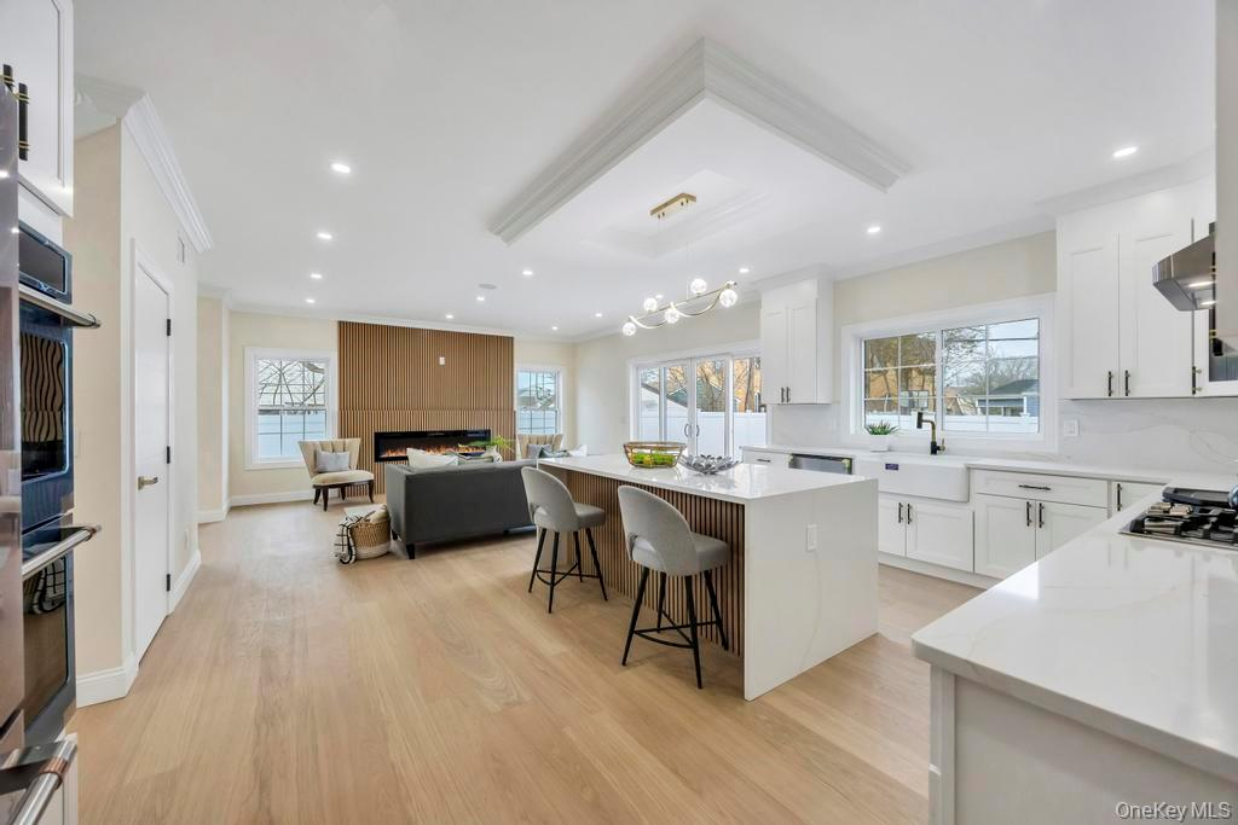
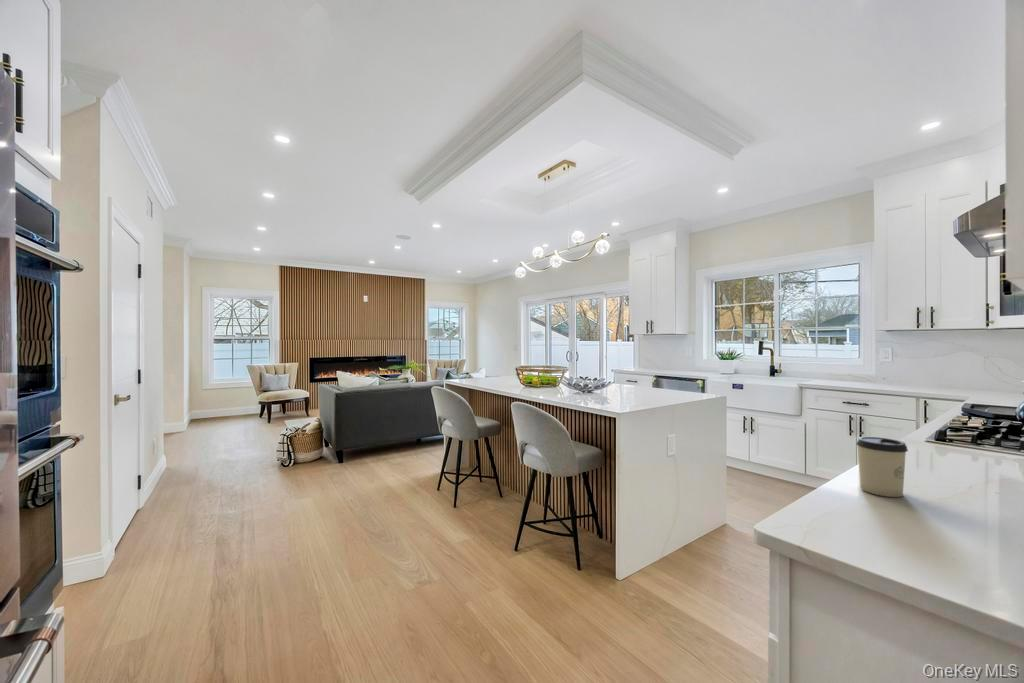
+ cup [855,436,909,498]
